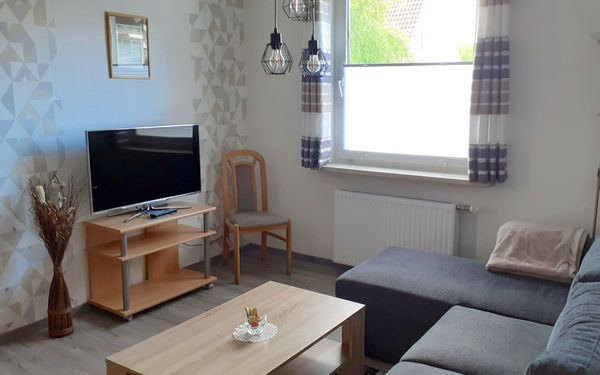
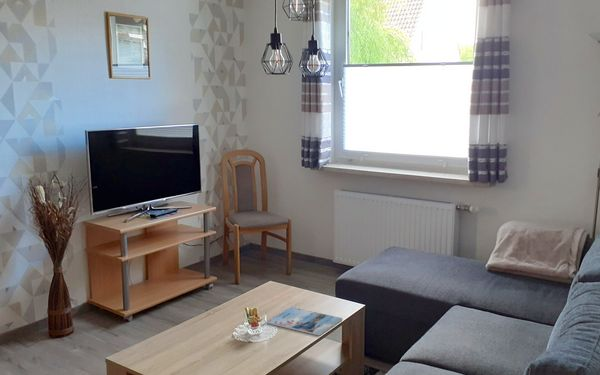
+ magazine [265,306,343,337]
